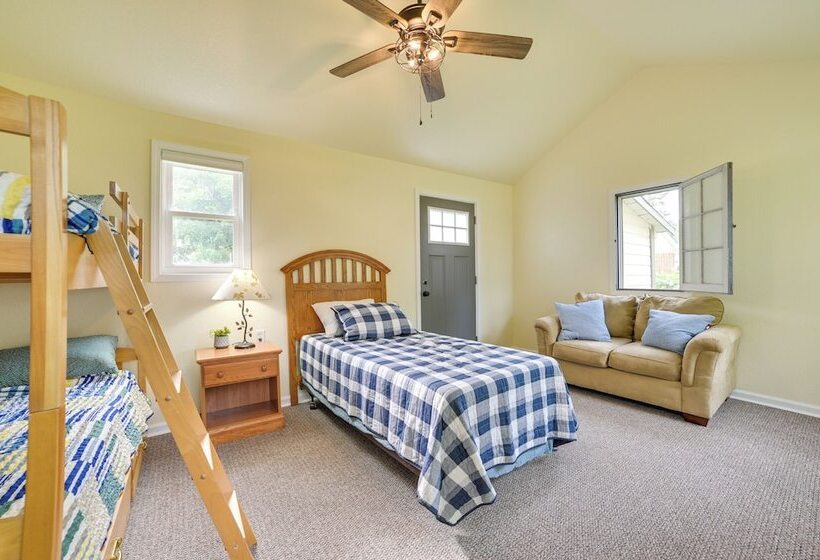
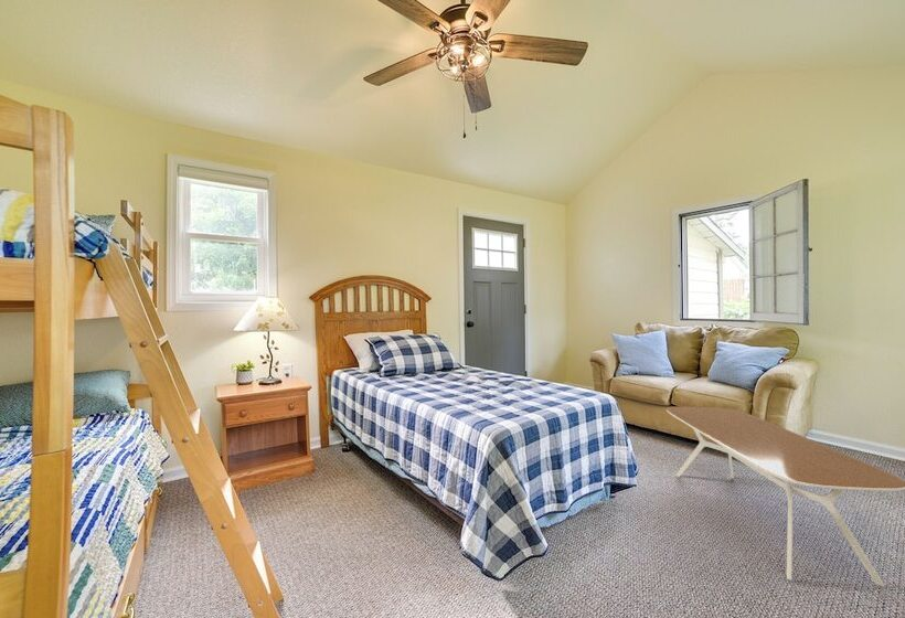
+ coffee table [666,406,905,587]
